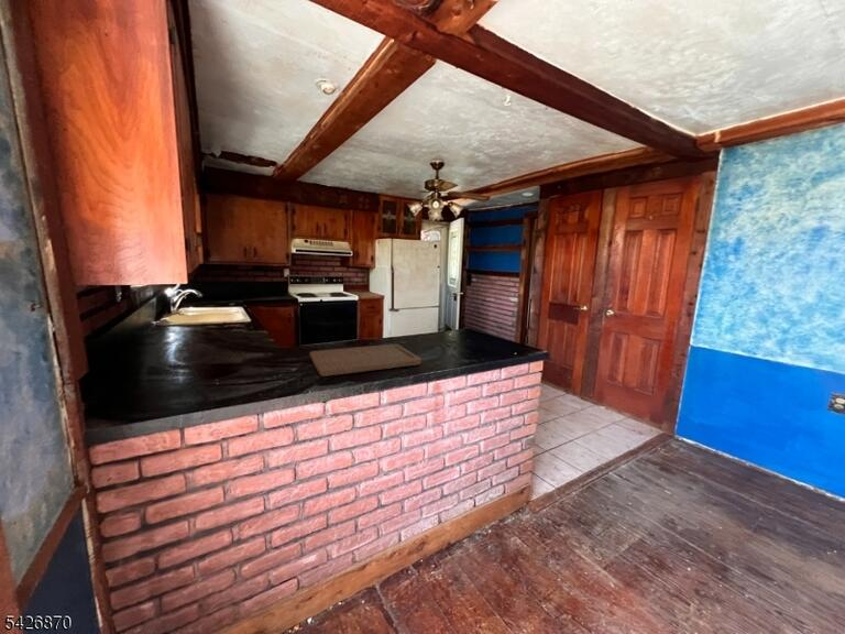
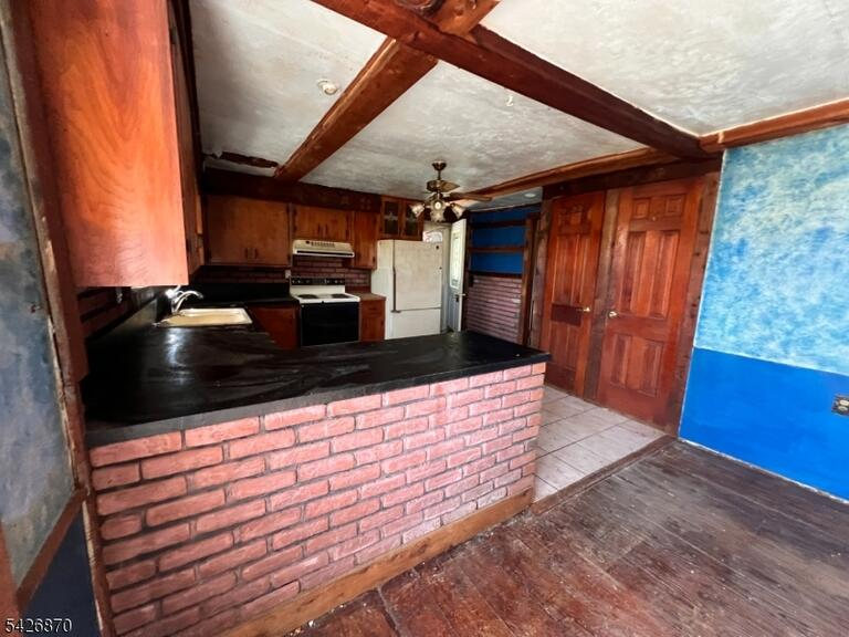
- cutting board [309,342,422,378]
